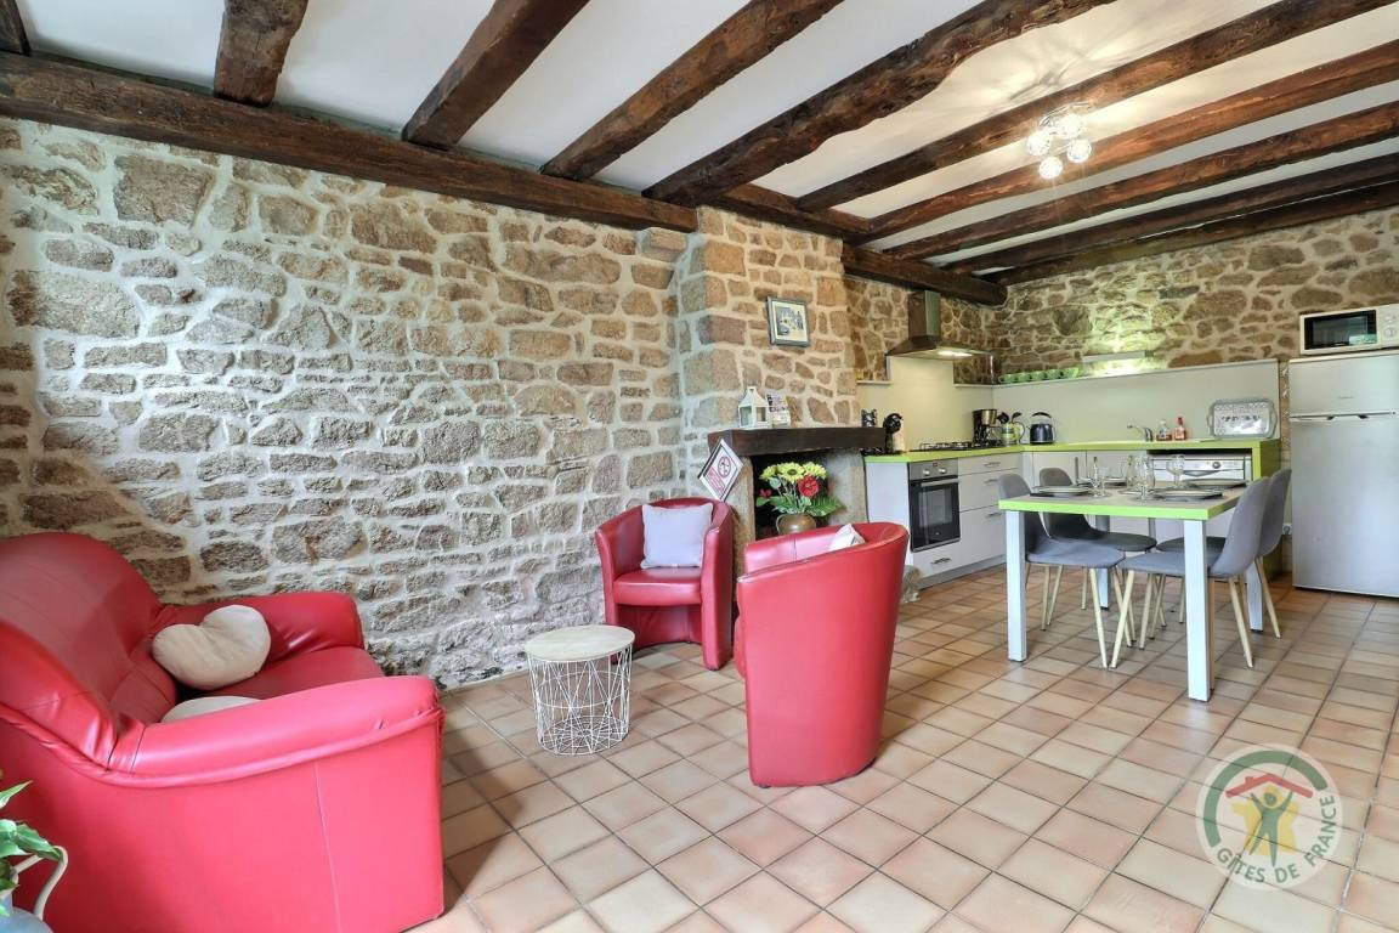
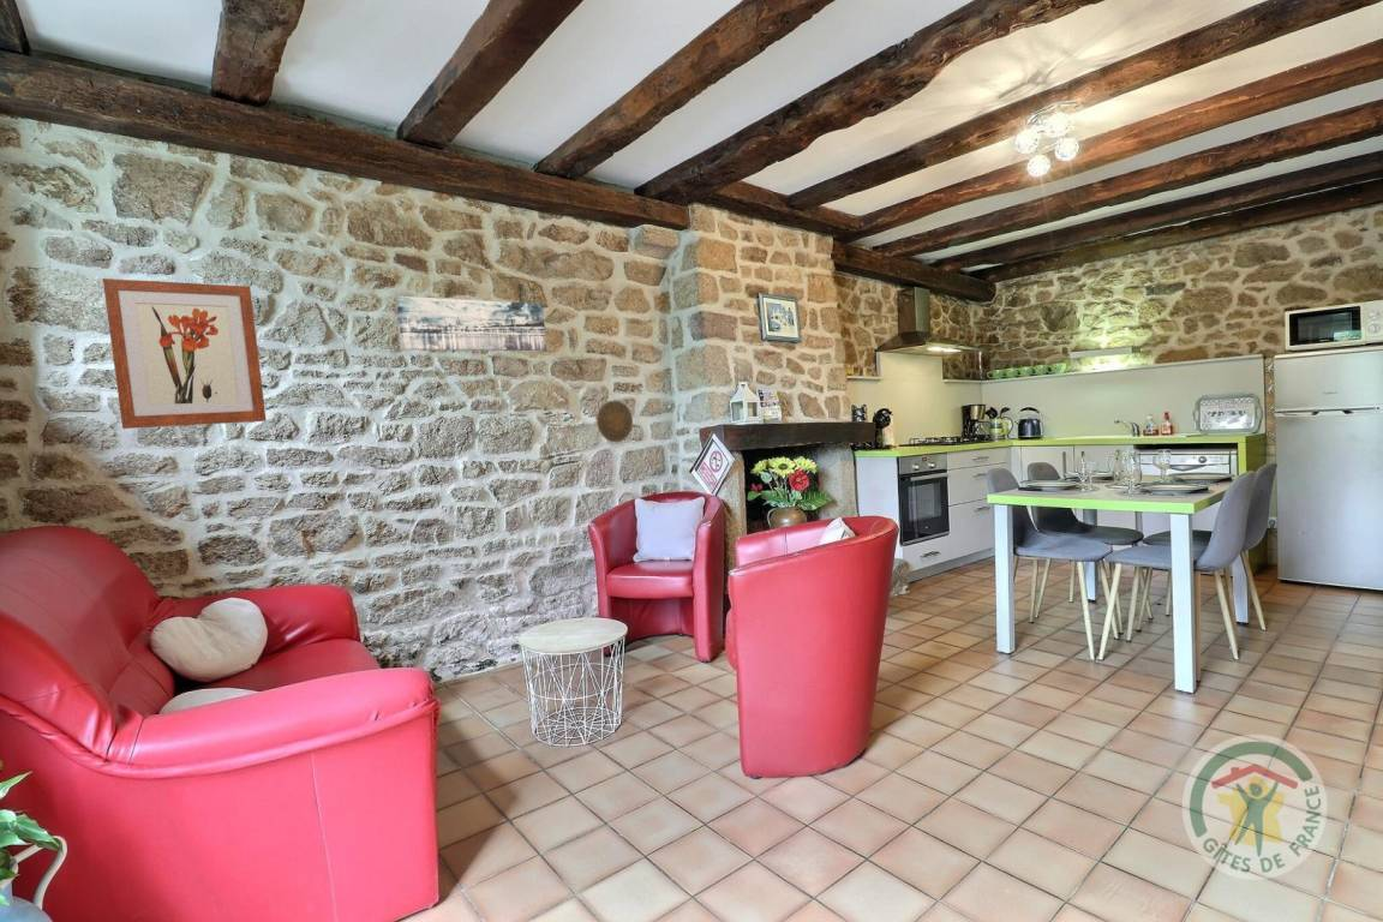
+ wall art [102,277,268,430]
+ decorative plate [595,400,634,443]
+ wall art [394,295,547,352]
